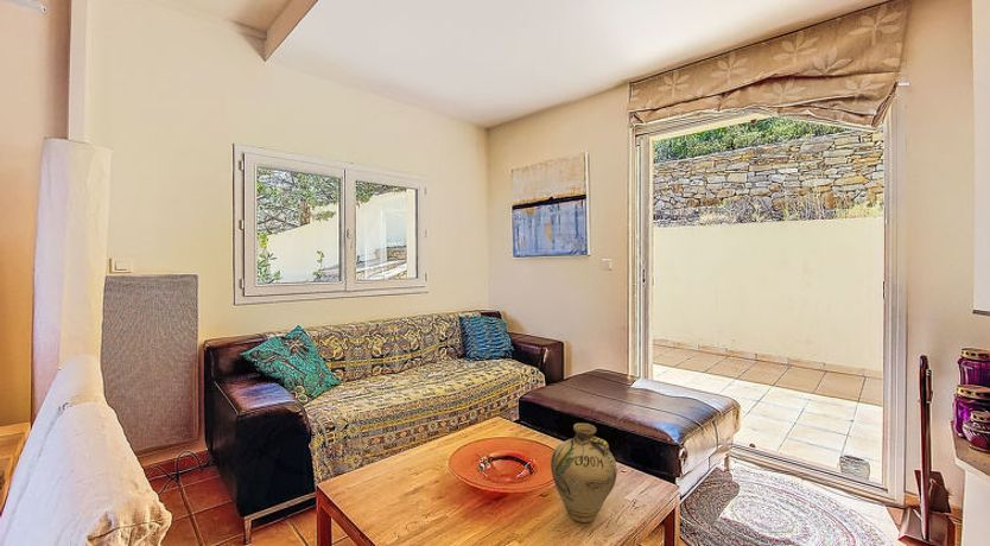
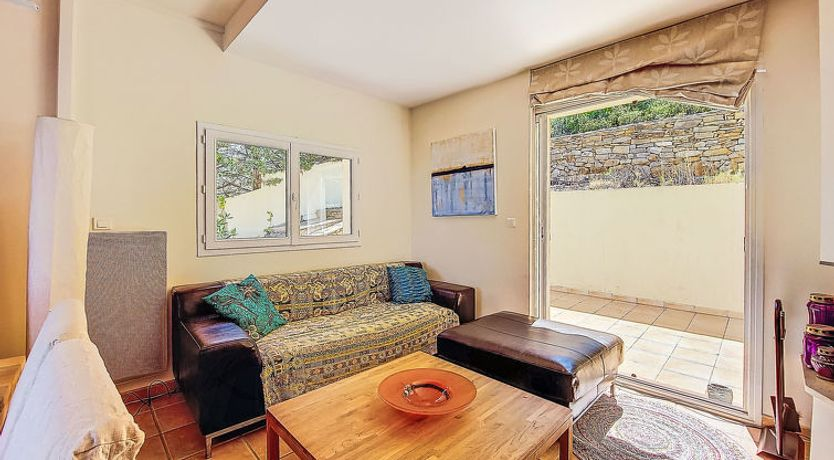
- jug [550,421,618,523]
